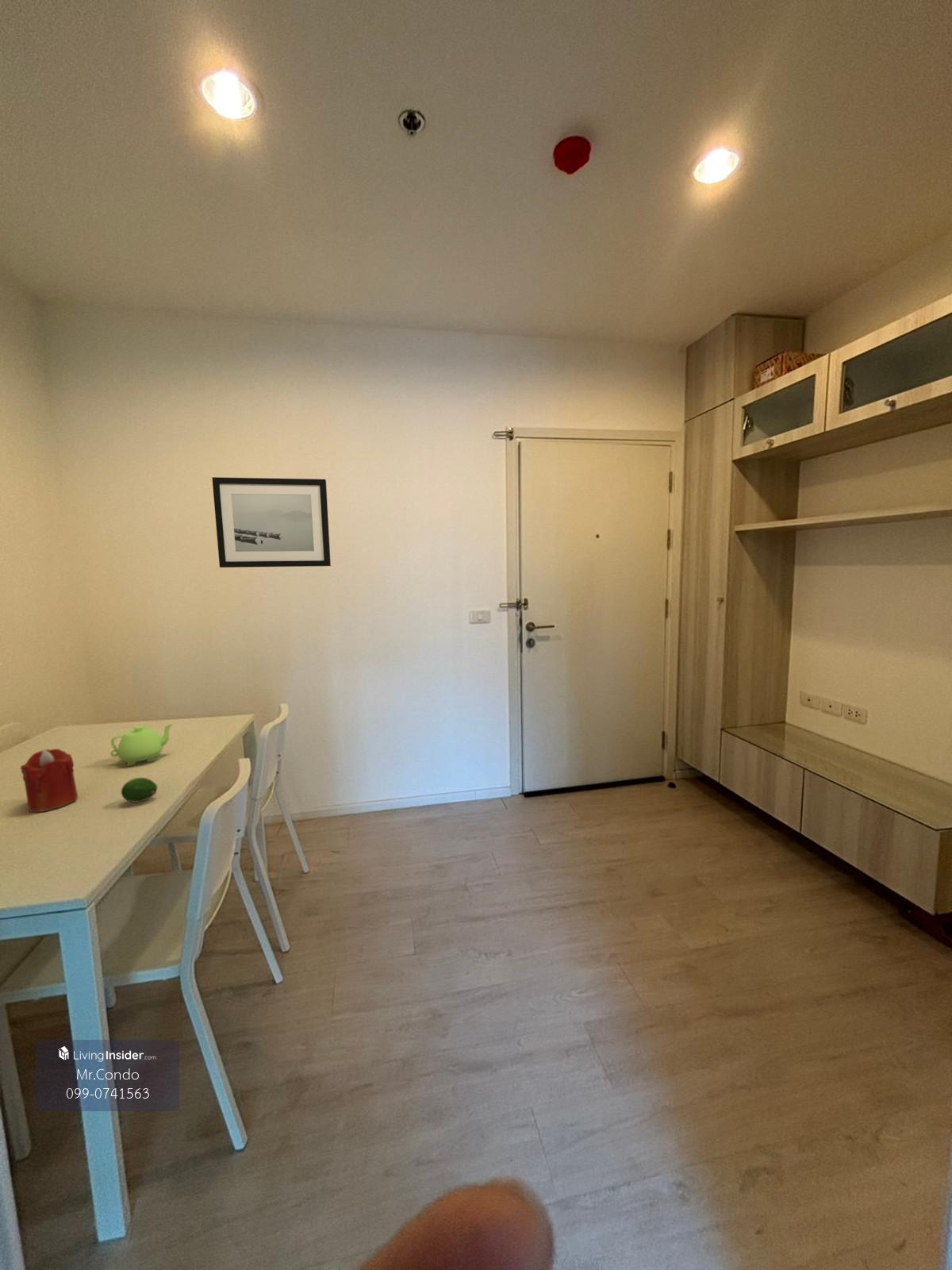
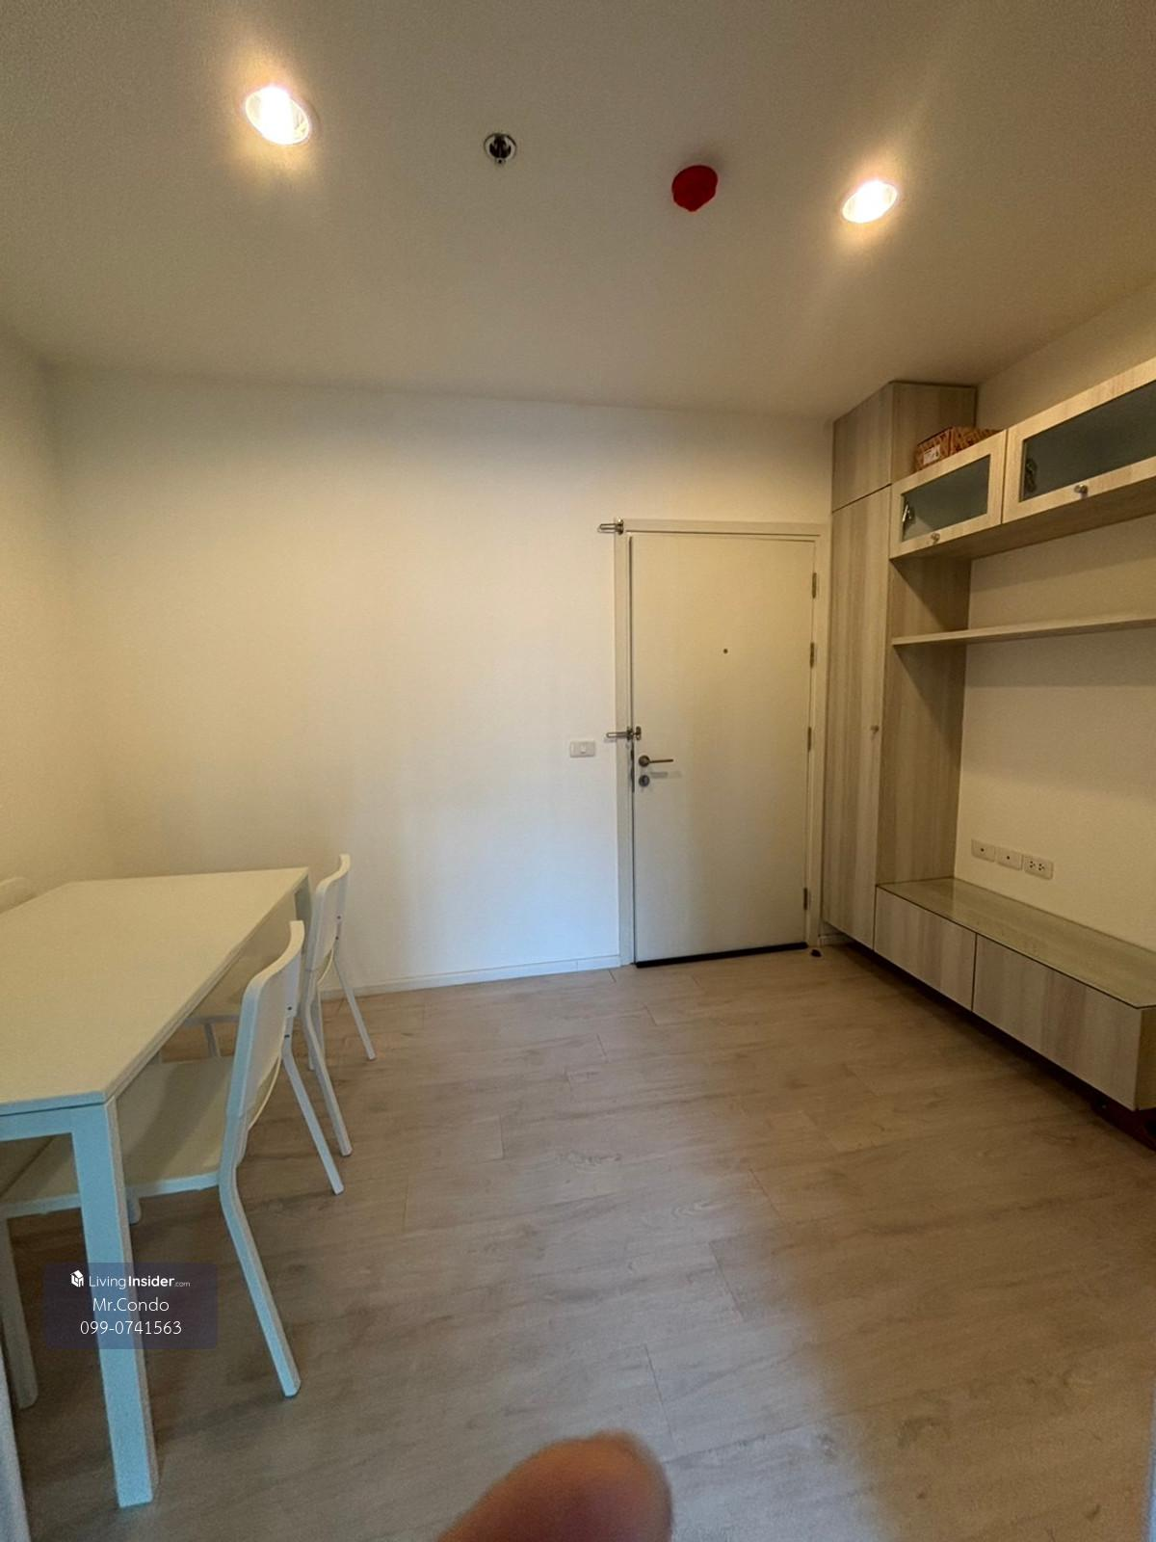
- candle [20,748,79,813]
- teapot [109,722,175,767]
- fruit [121,777,158,803]
- wall art [212,476,332,568]
